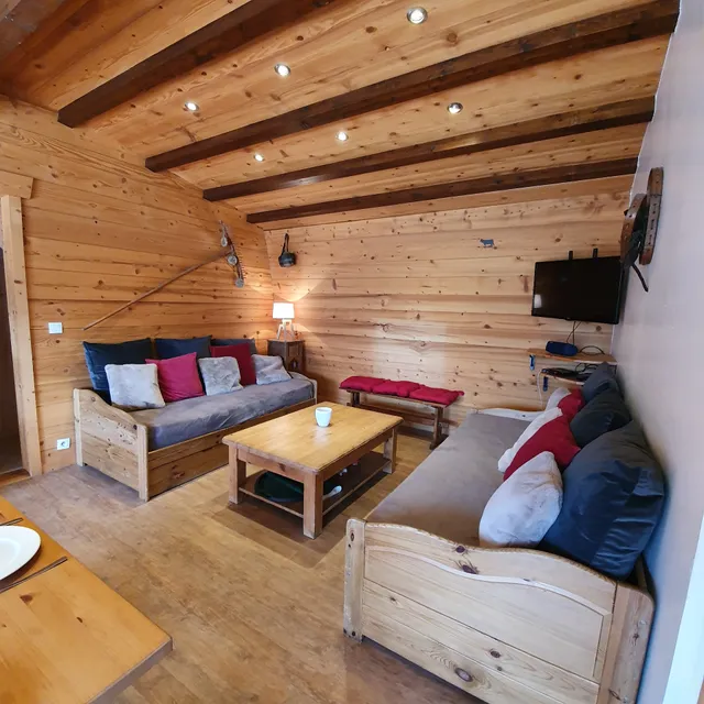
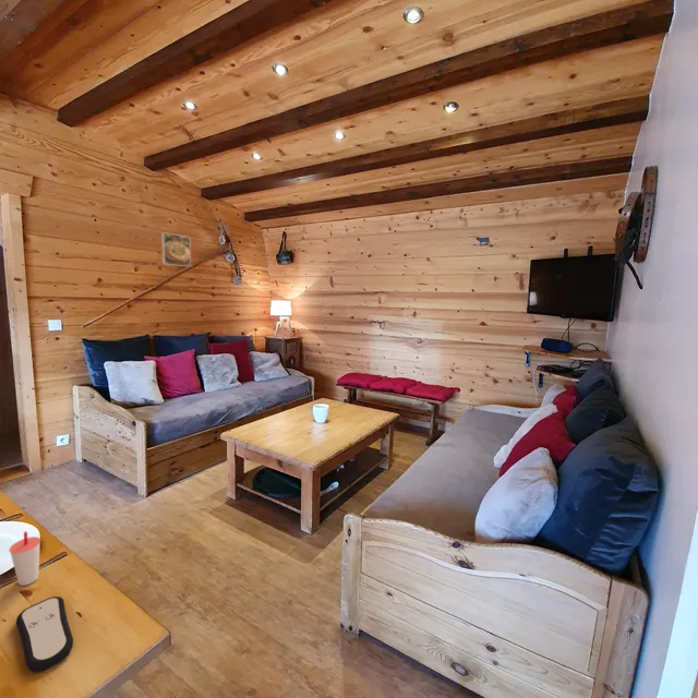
+ remote control [15,595,74,673]
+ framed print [160,231,192,267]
+ cup [8,530,41,587]
